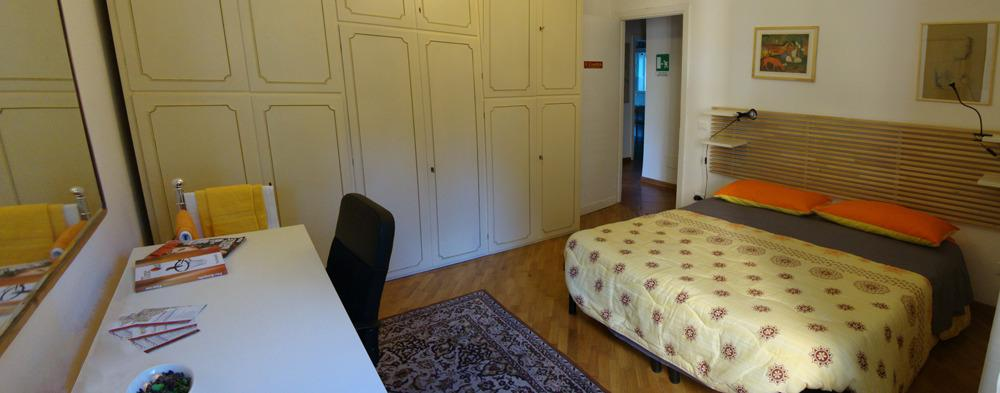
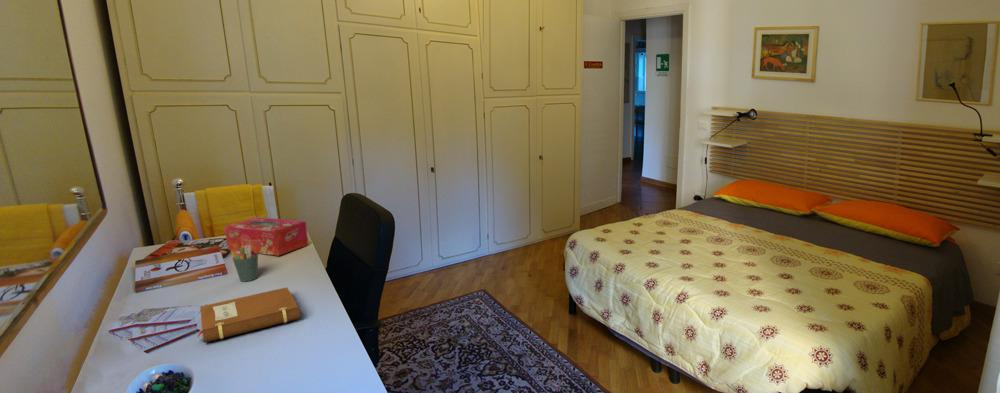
+ notebook [197,287,301,344]
+ tissue box [223,216,310,257]
+ pen holder [229,246,259,283]
